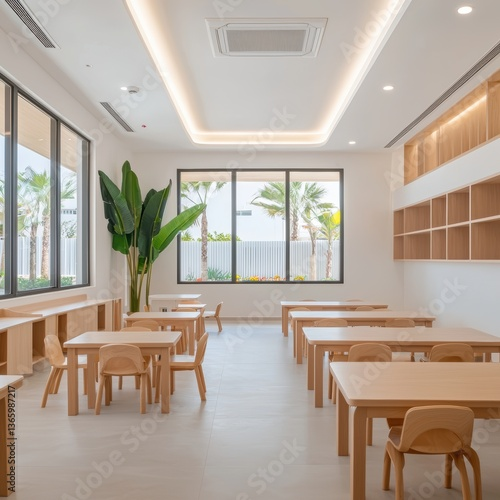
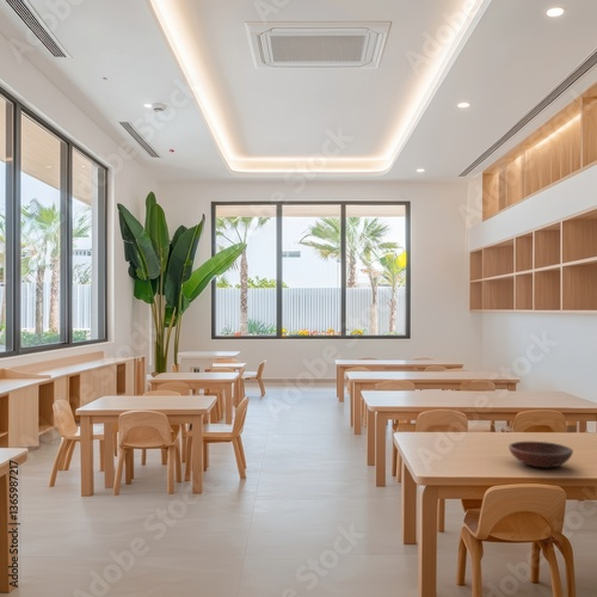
+ wooden bowl [507,441,574,468]
